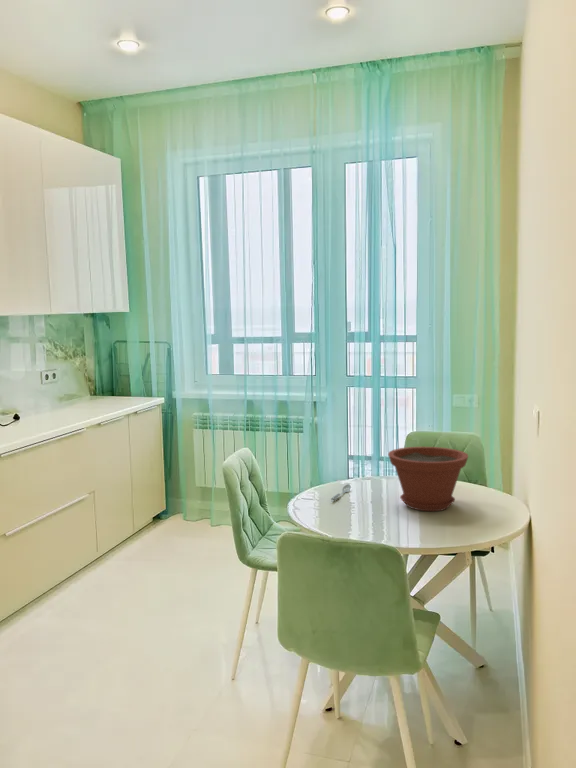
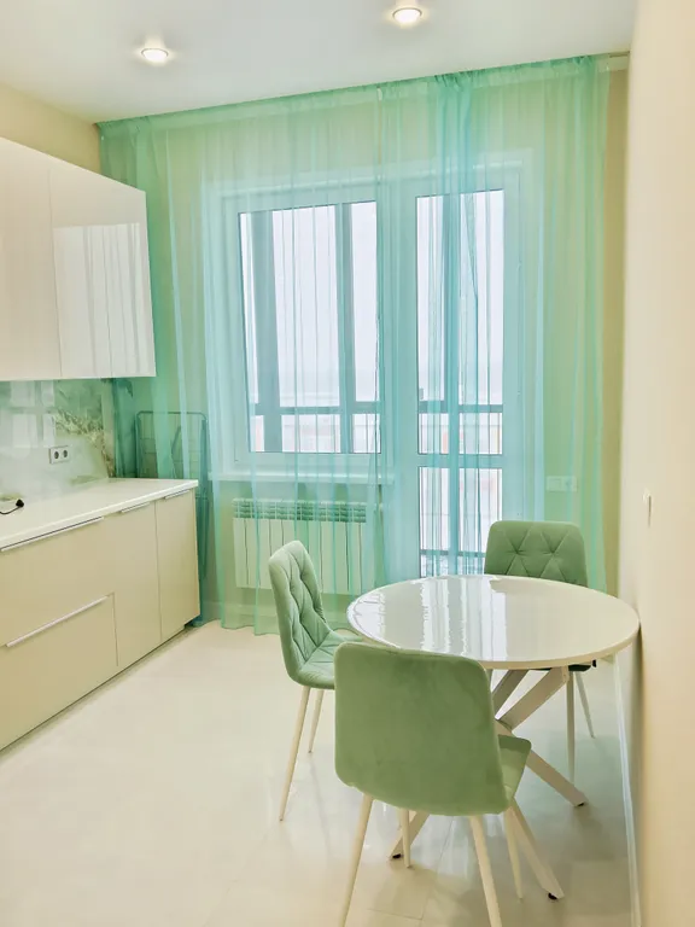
- spoon [330,483,352,501]
- plant pot [387,446,469,512]
